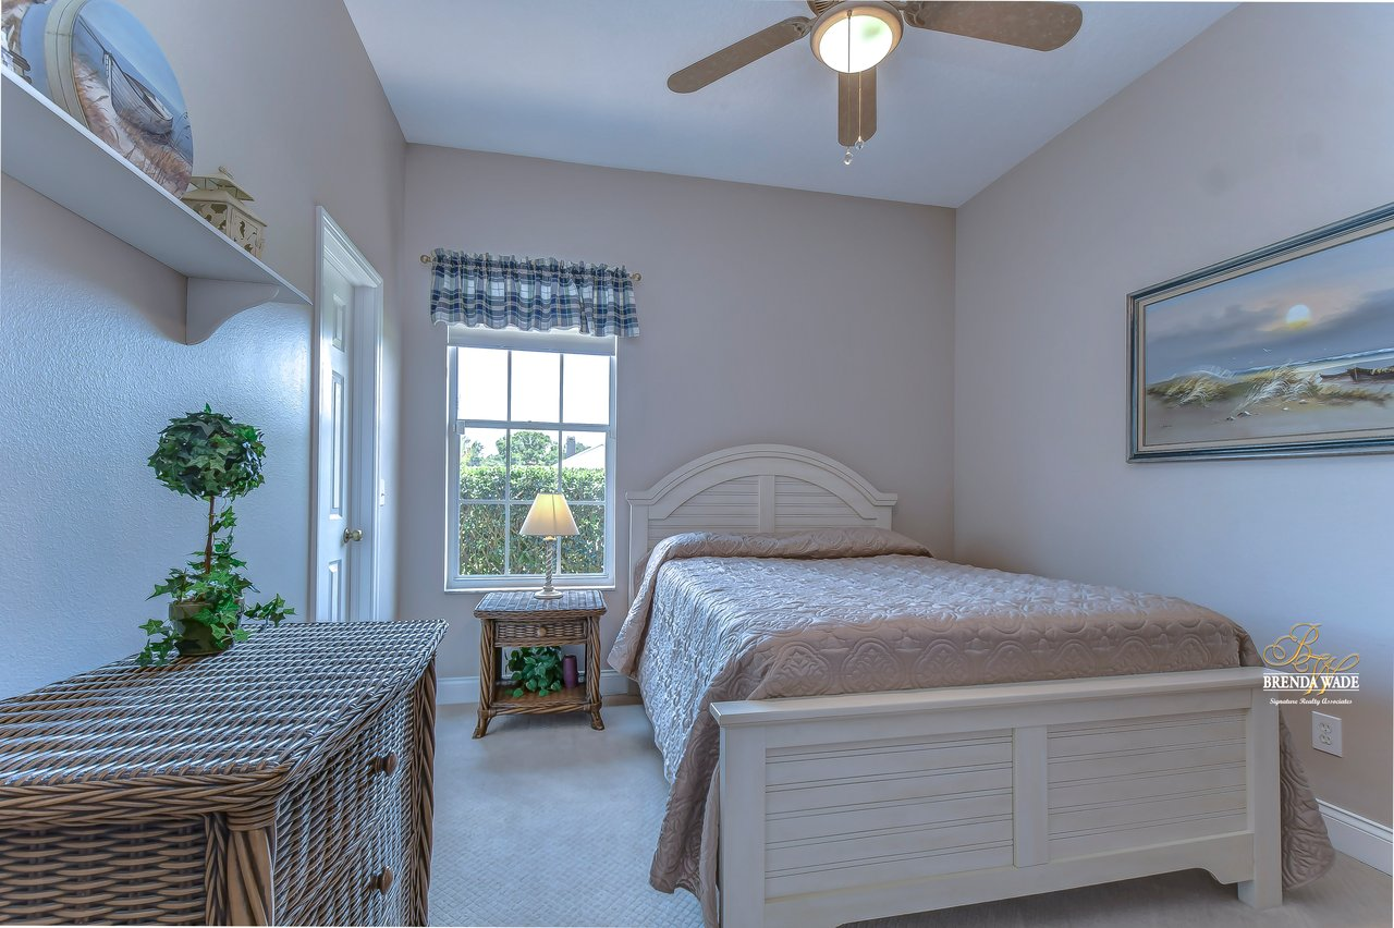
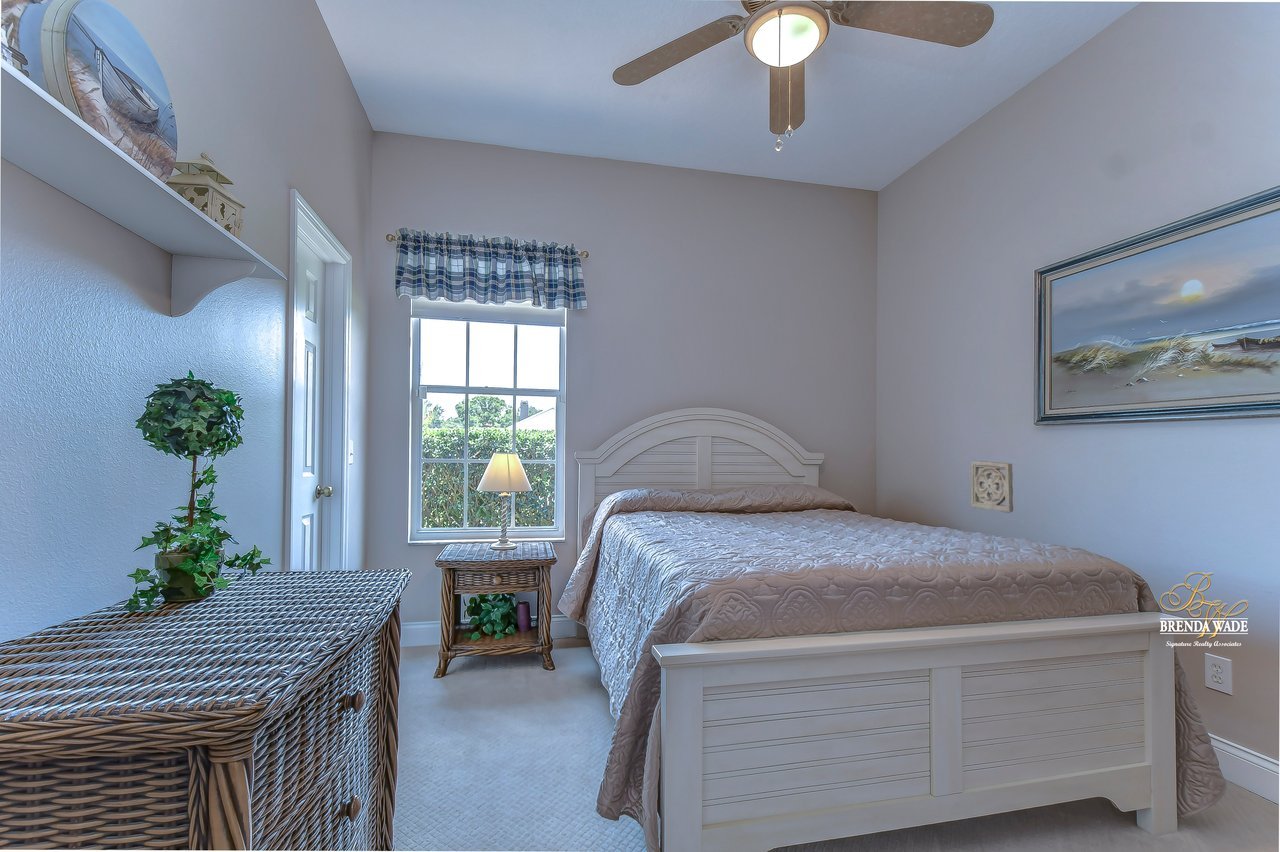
+ wall ornament [970,460,1014,514]
